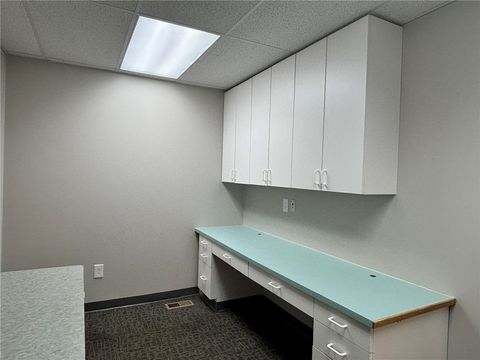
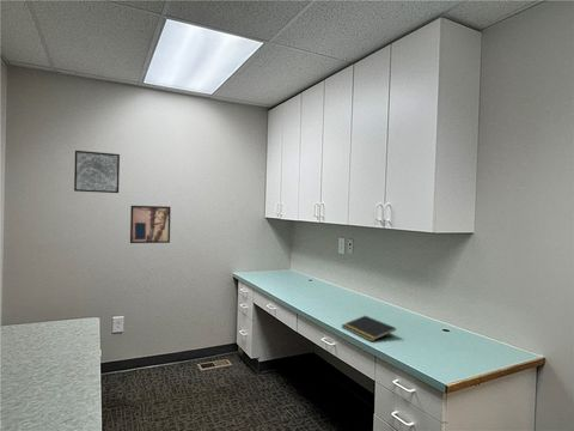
+ wall art [73,150,121,194]
+ wall art [129,205,172,244]
+ notepad [341,315,397,342]
